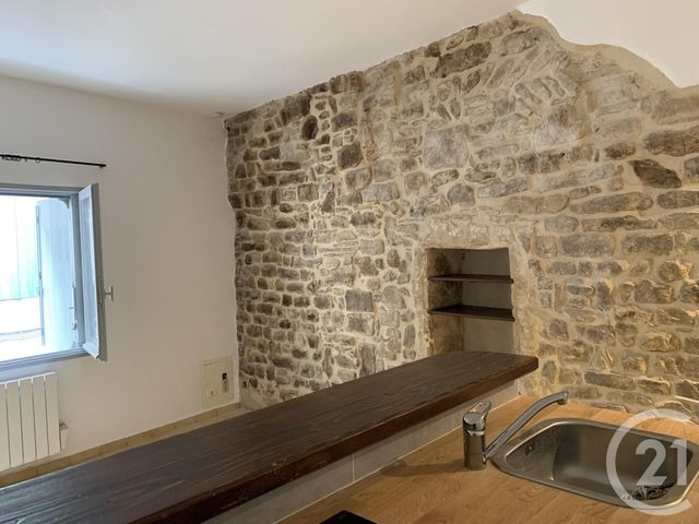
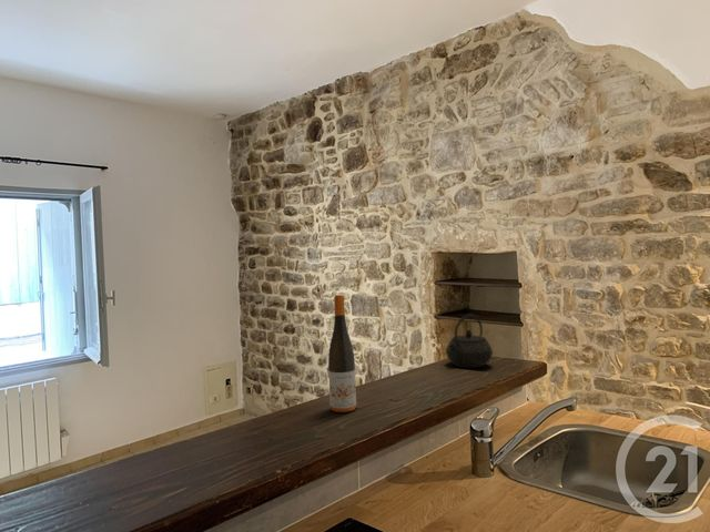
+ wine bottle [327,294,357,413]
+ kettle [445,313,494,369]
